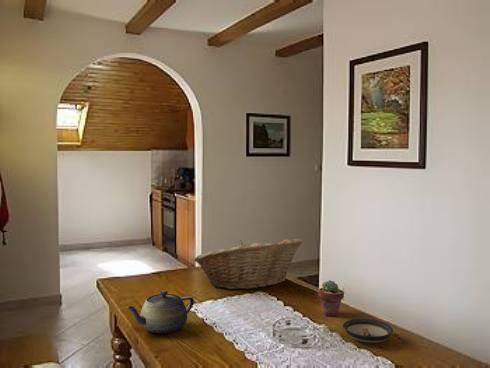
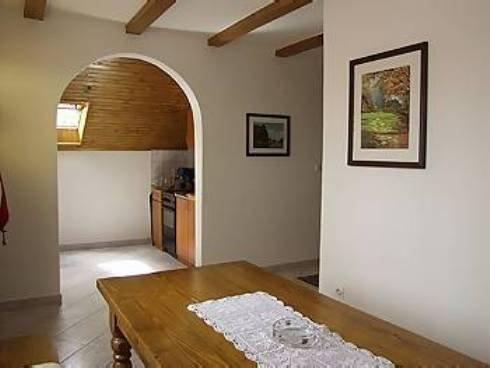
- teapot [125,290,195,335]
- fruit basket [193,237,303,290]
- saucer [342,318,394,344]
- potted succulent [317,279,345,317]
